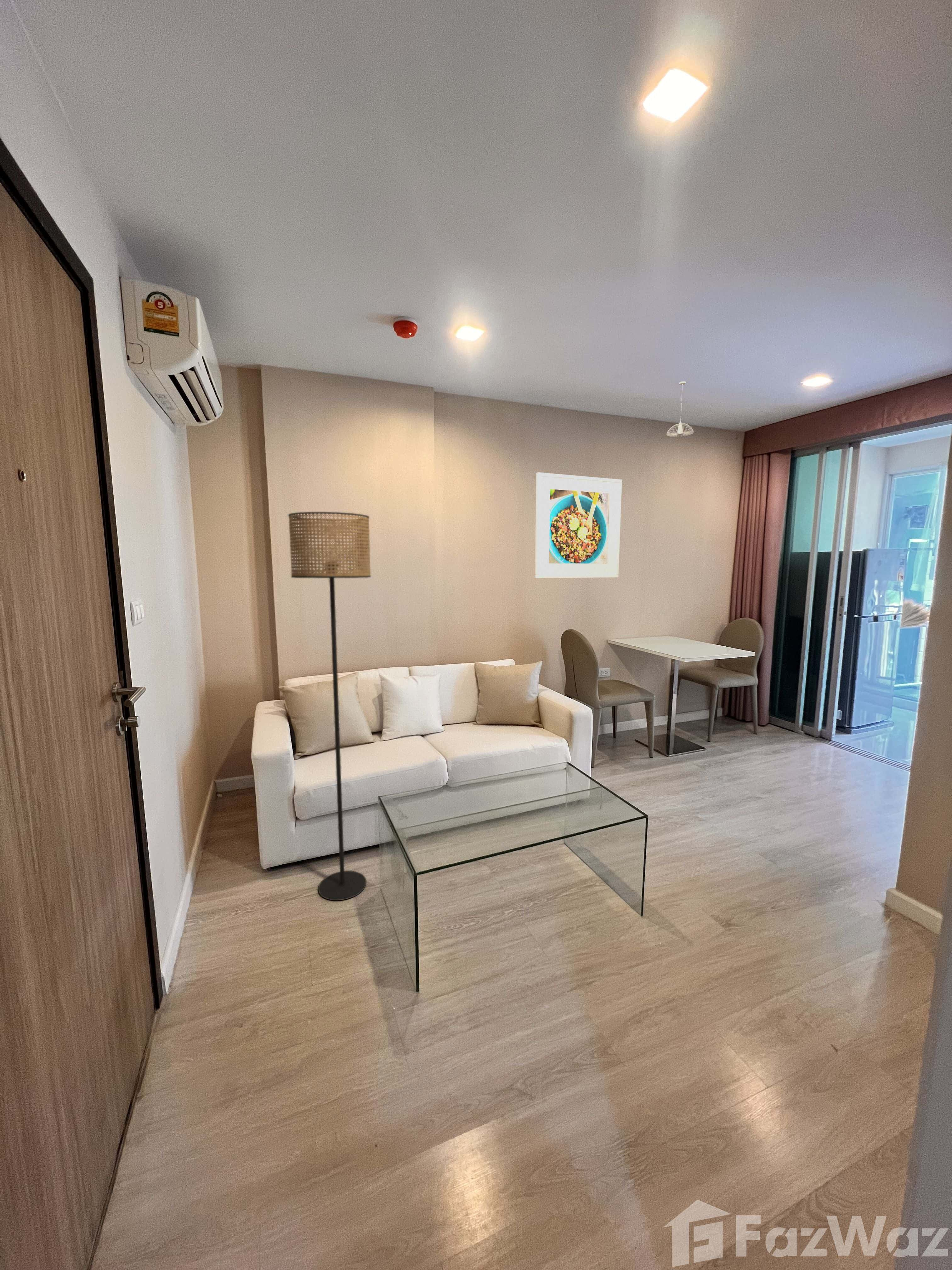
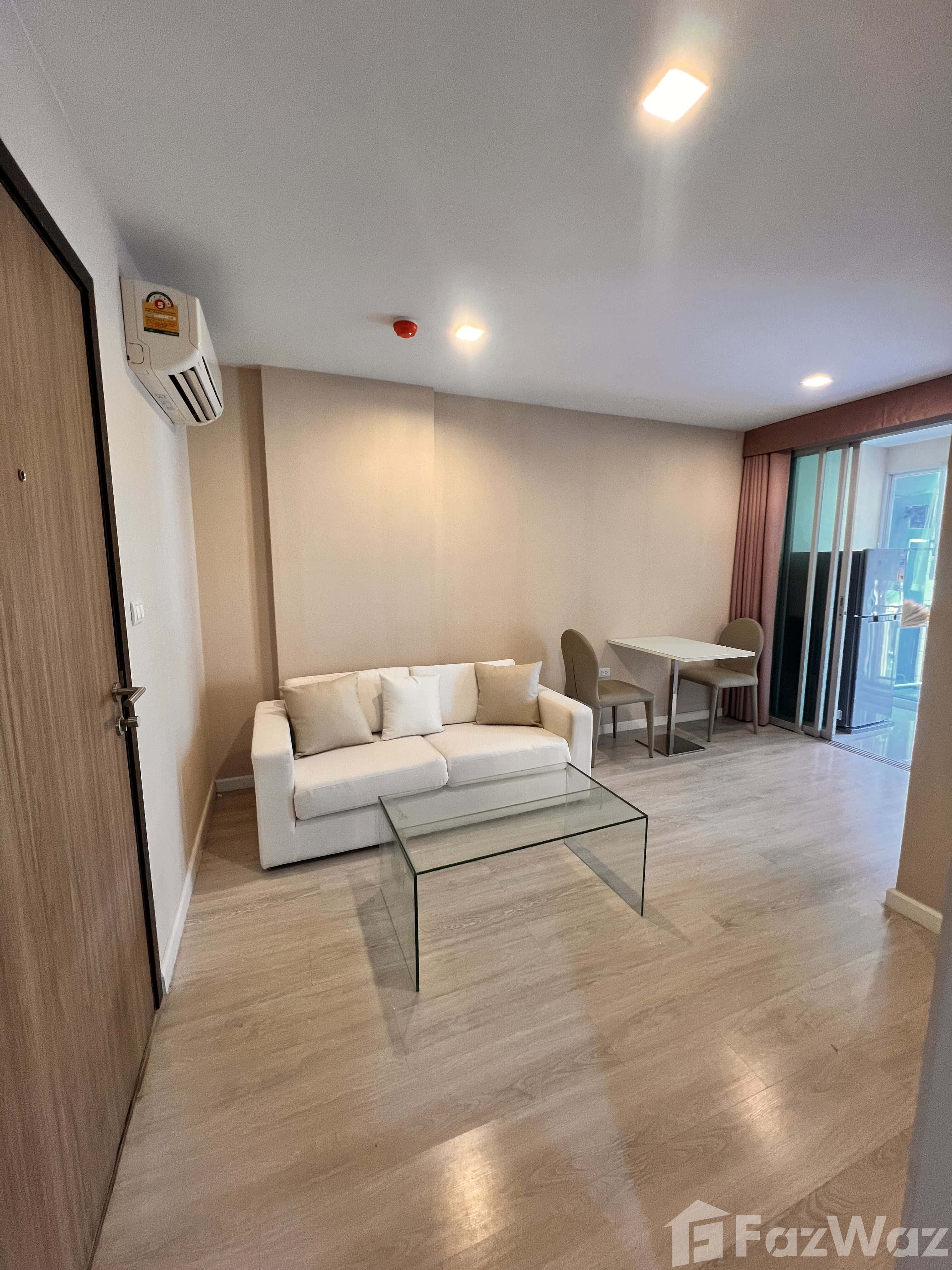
- floor lamp [288,512,371,901]
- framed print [535,472,622,579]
- pendant light [666,381,694,437]
